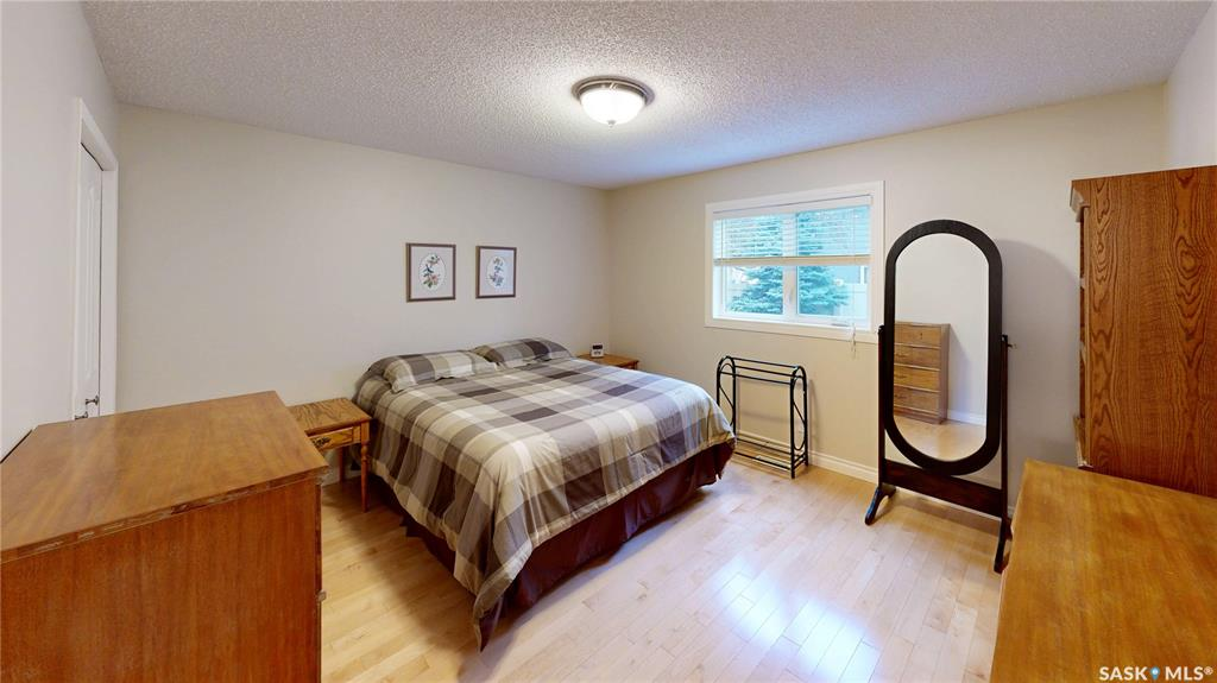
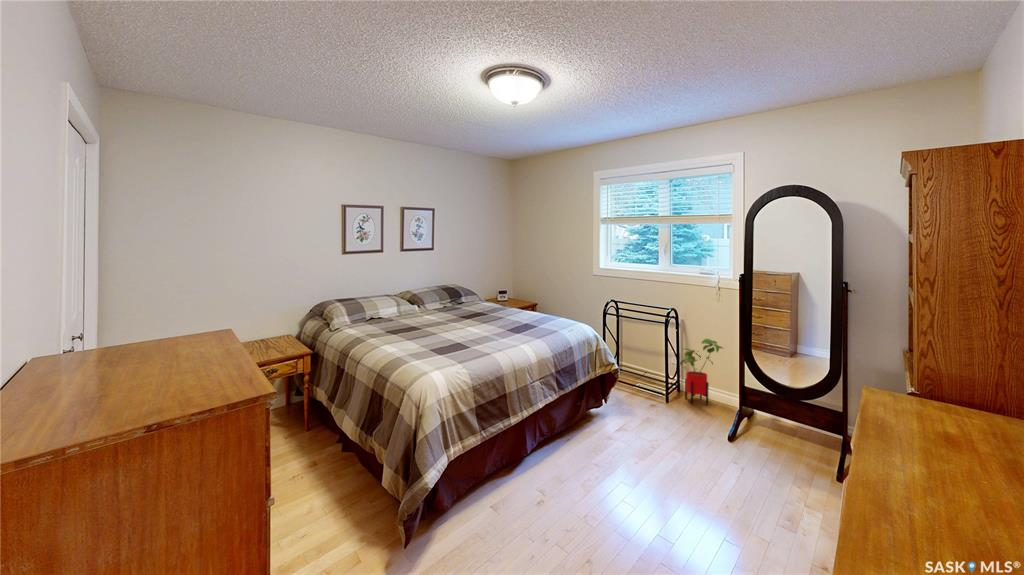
+ house plant [679,338,726,406]
